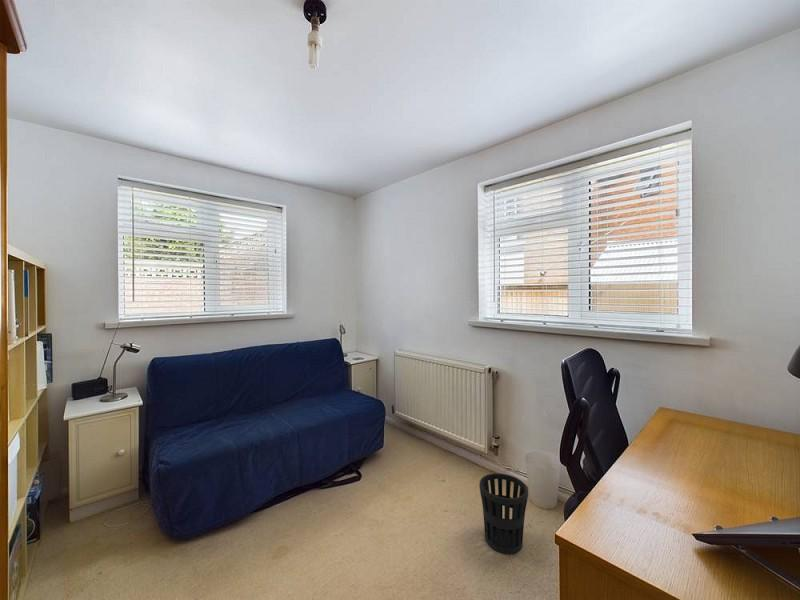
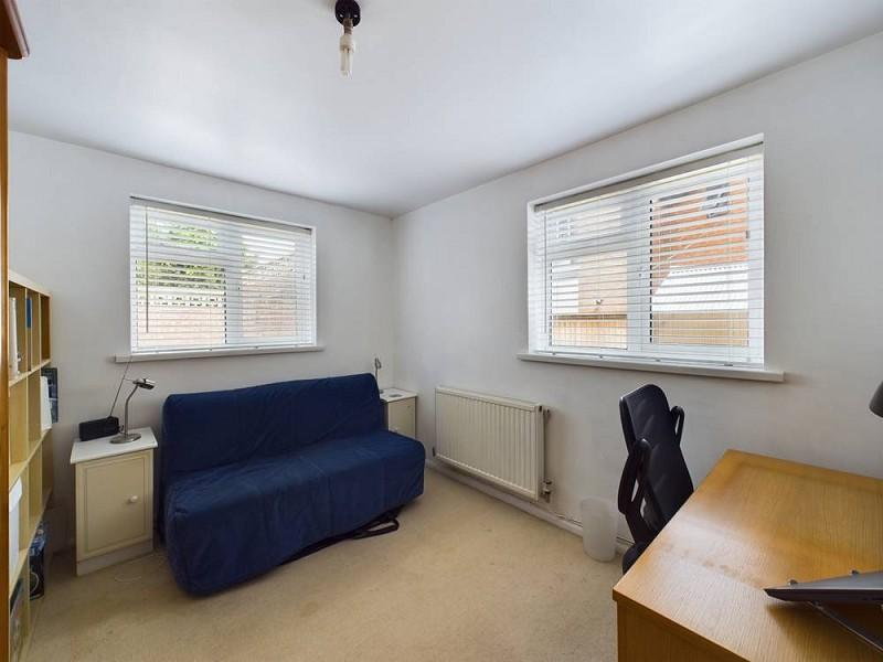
- wastebasket [479,472,529,555]
